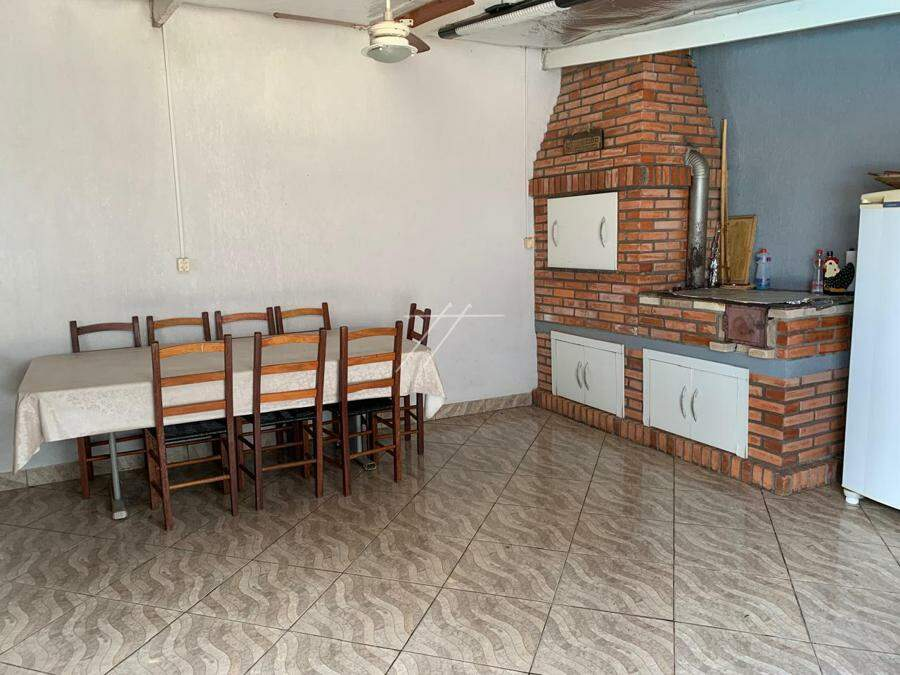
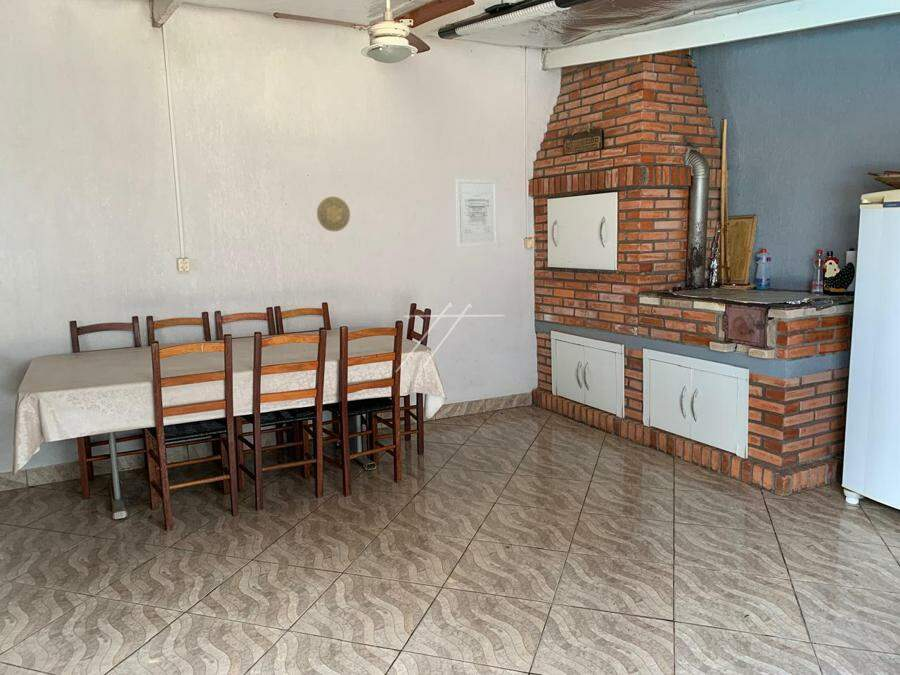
+ wall art [454,178,499,248]
+ decorative plate [316,196,351,232]
